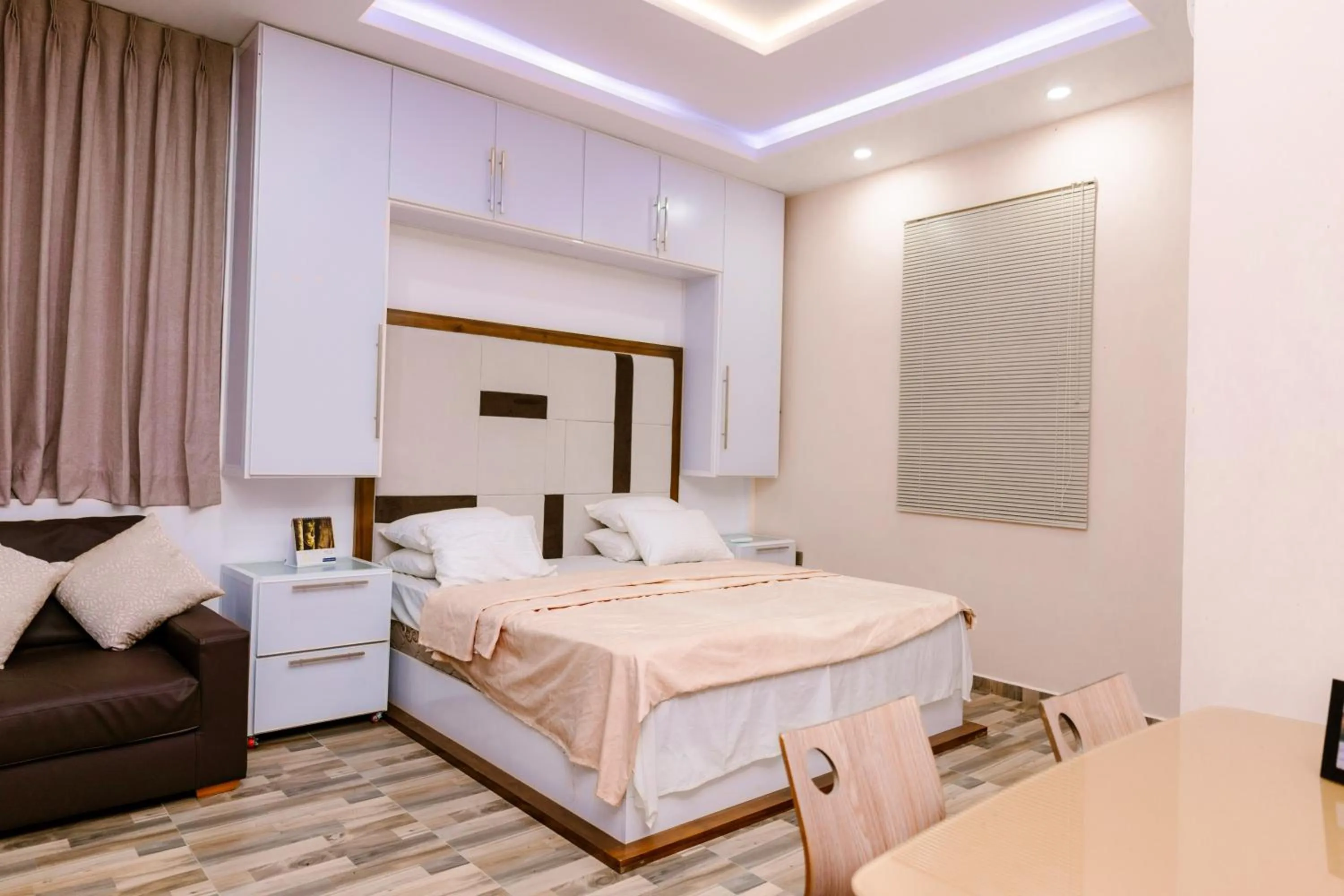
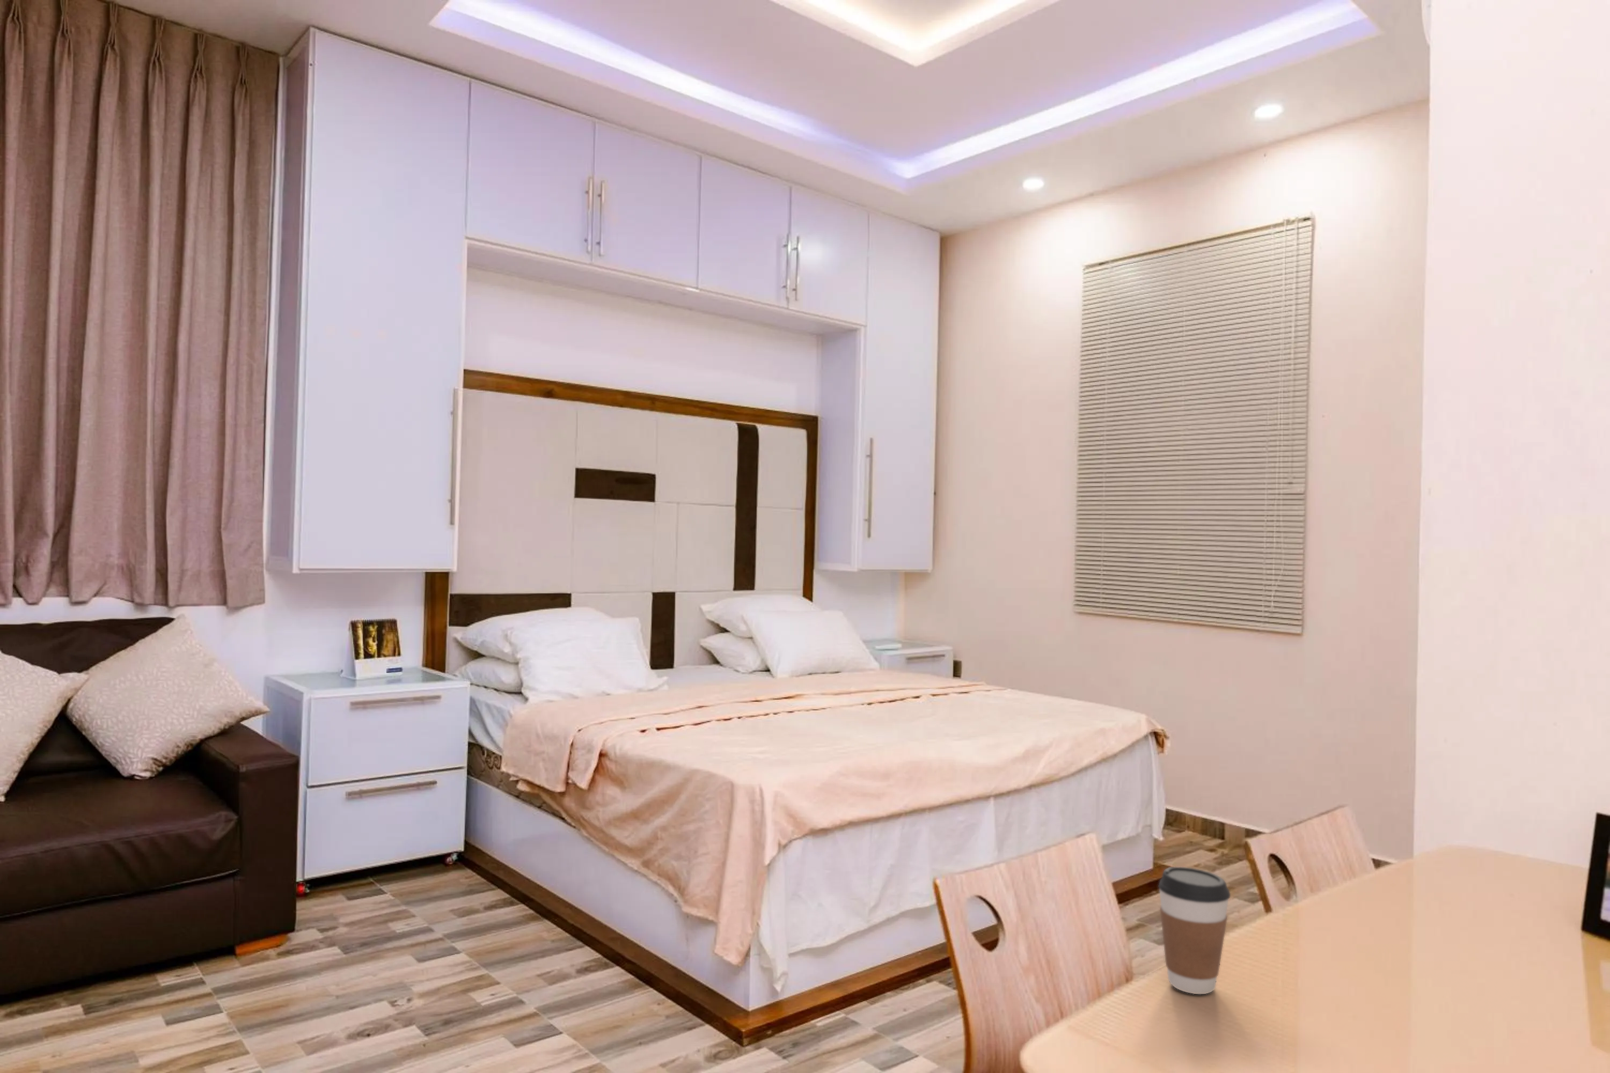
+ coffee cup [1157,866,1231,995]
